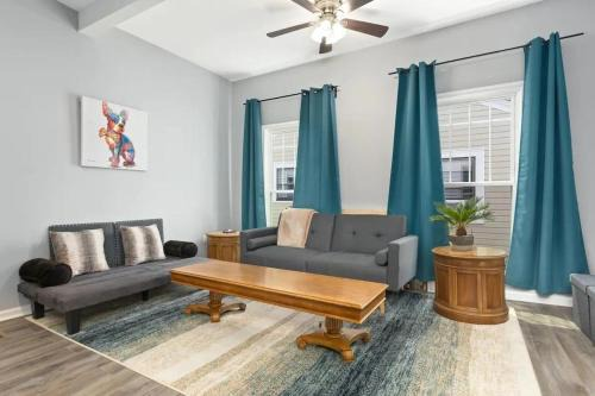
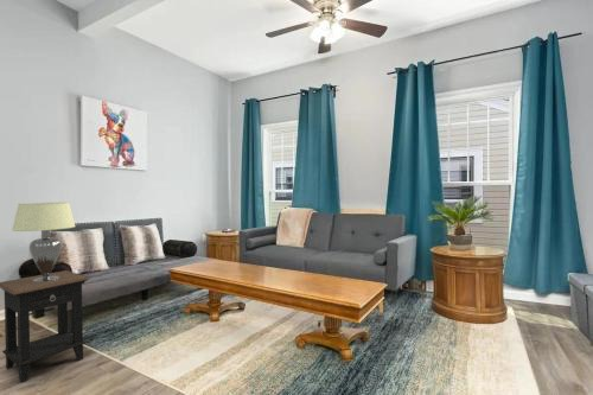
+ lampshade [11,202,77,282]
+ side table [0,269,91,383]
